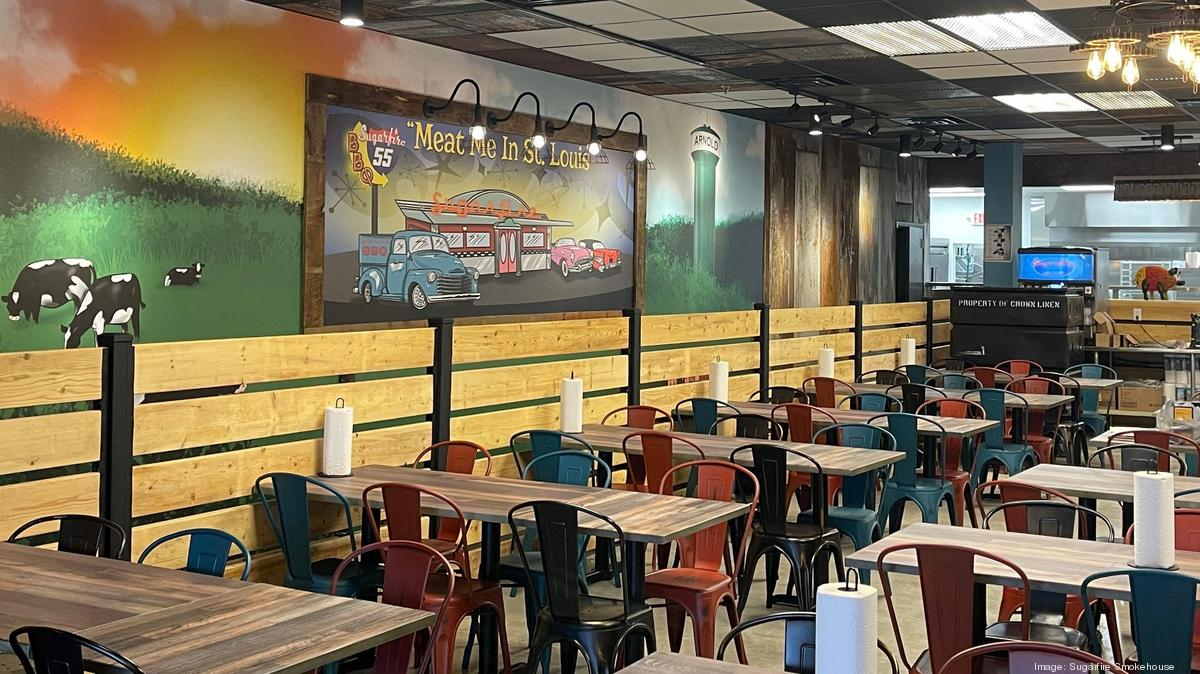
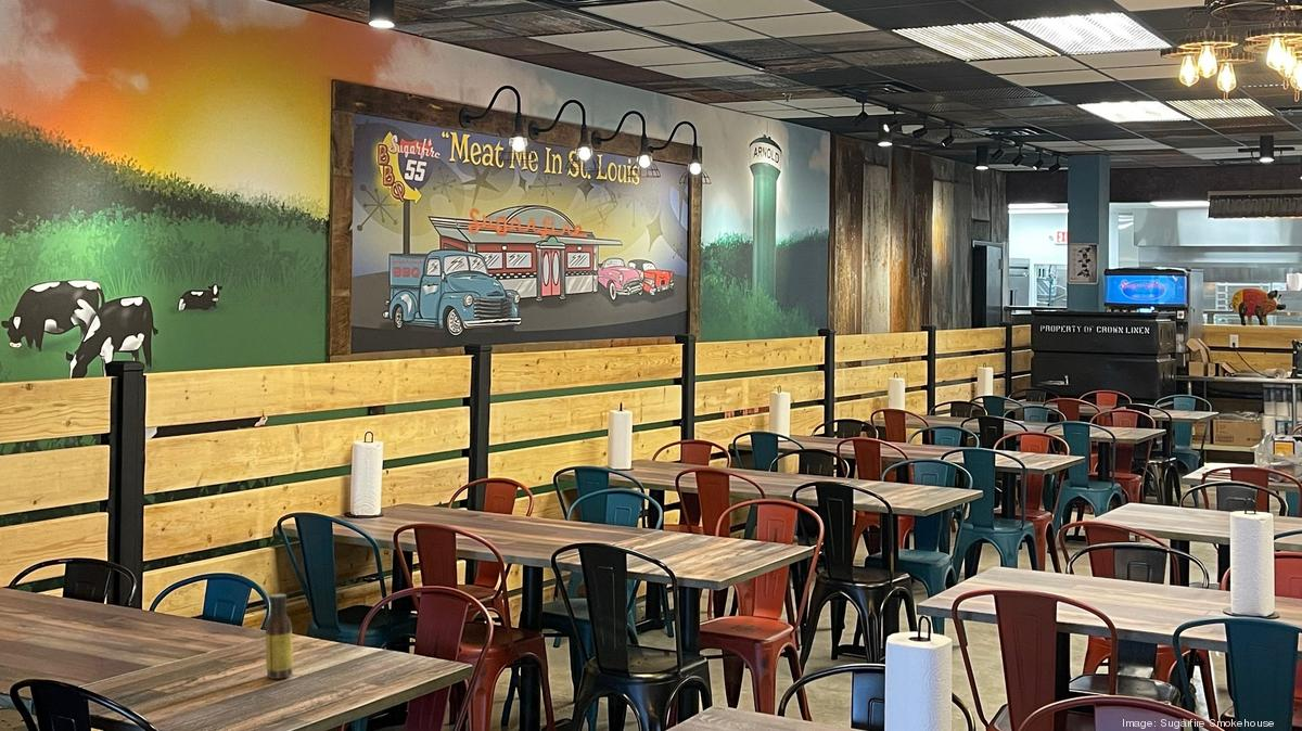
+ sauce bottle [265,593,294,680]
